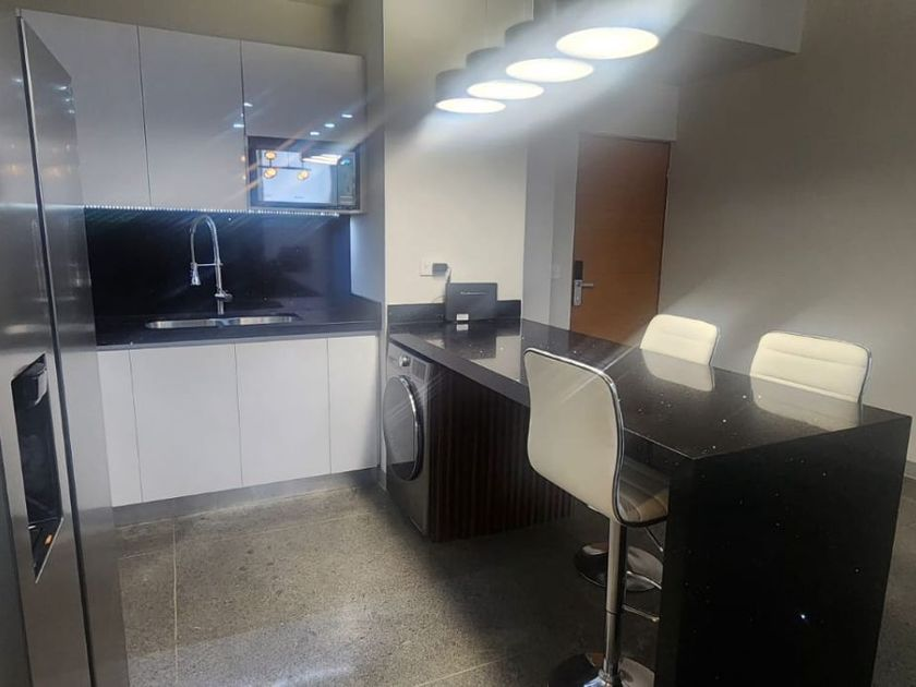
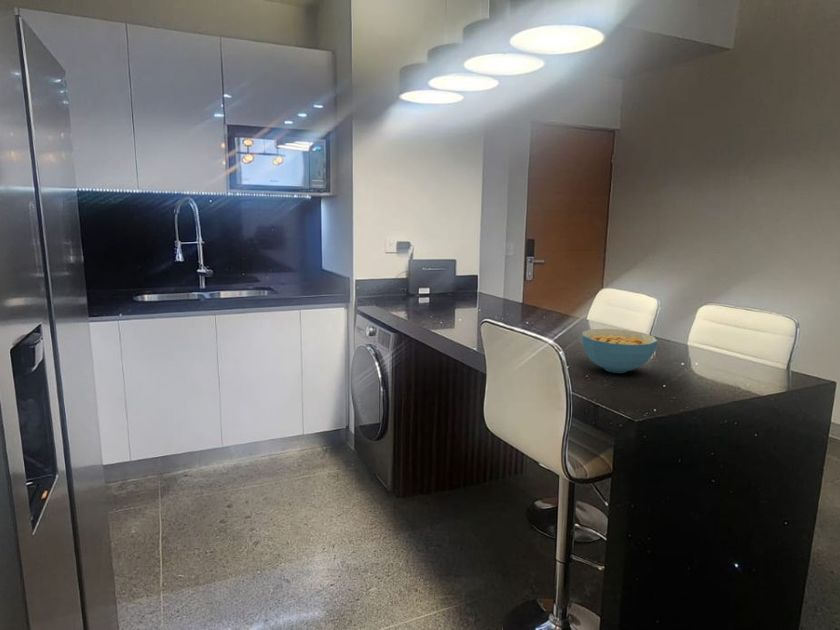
+ cereal bowl [581,328,659,374]
